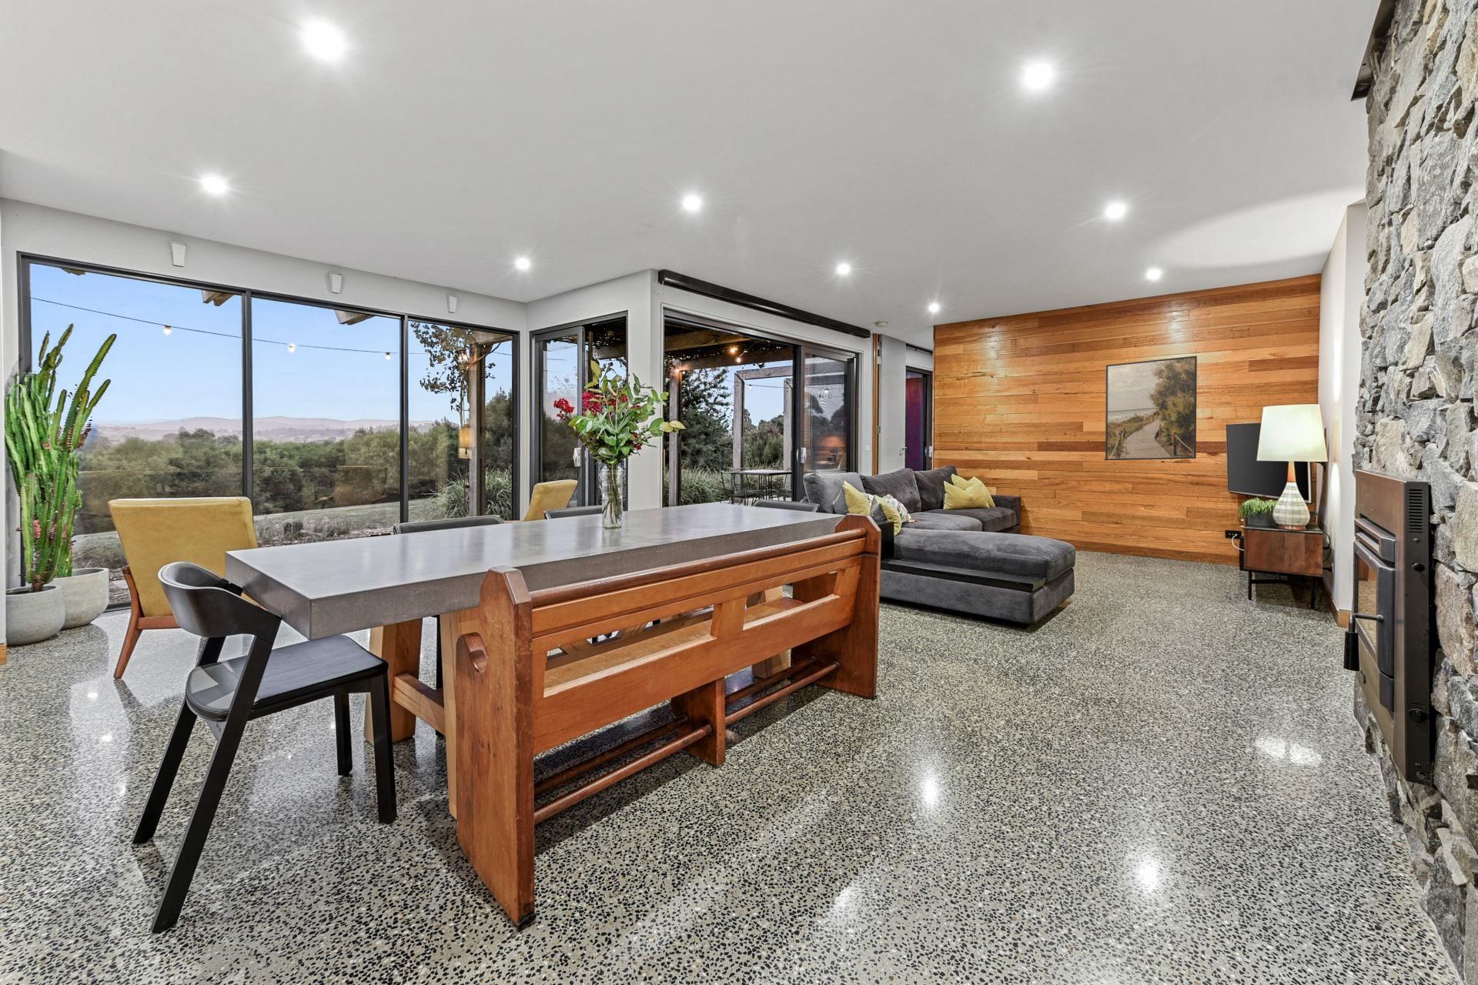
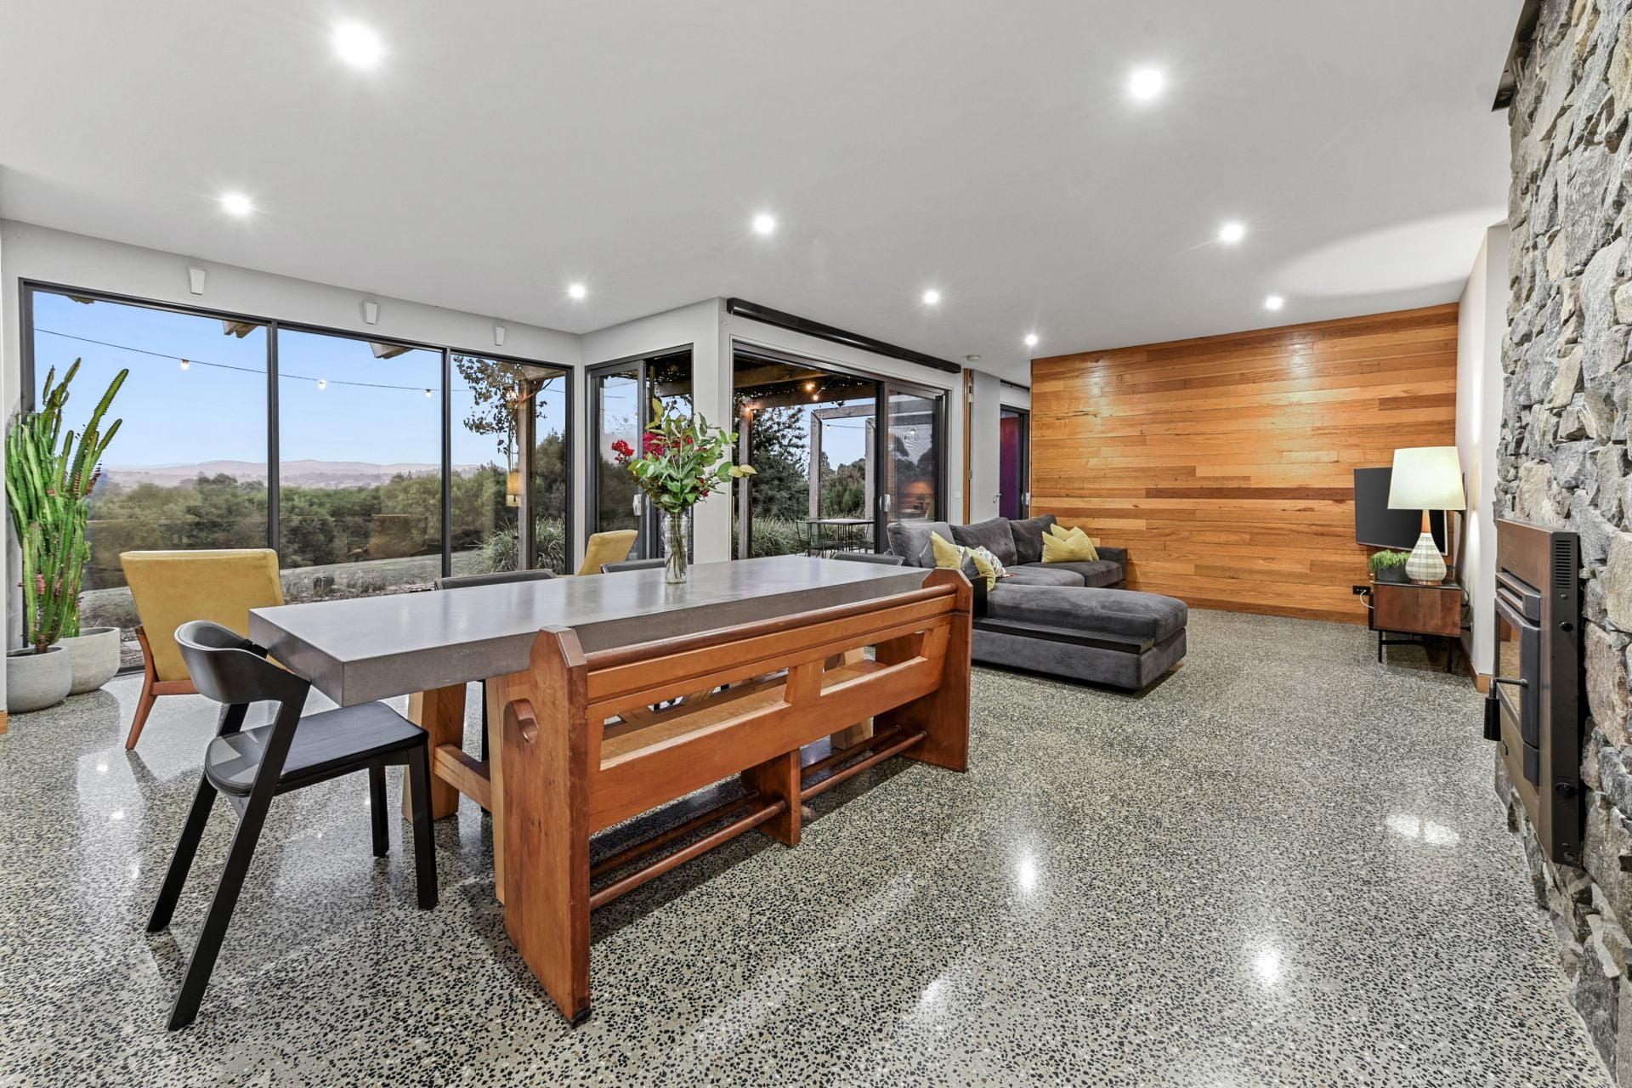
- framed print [1105,355,1198,461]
